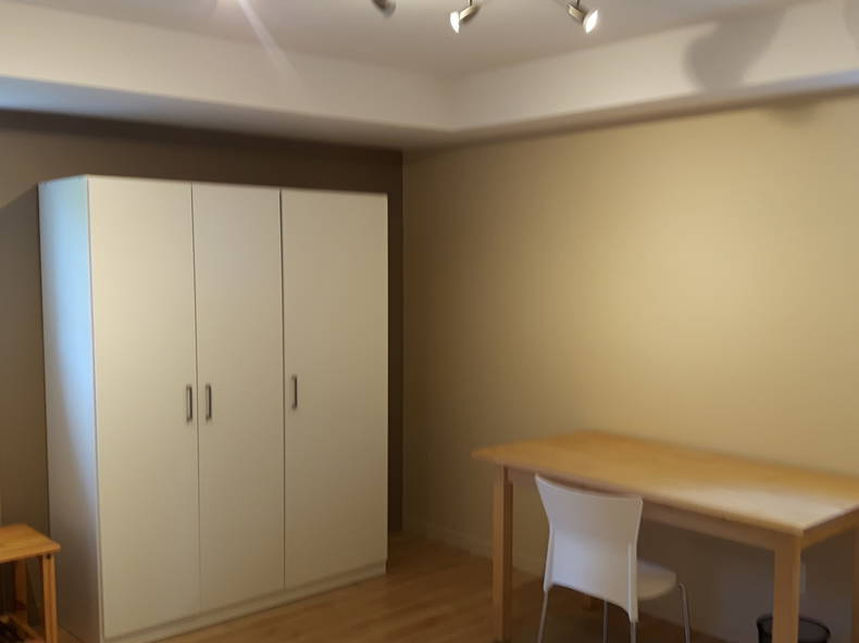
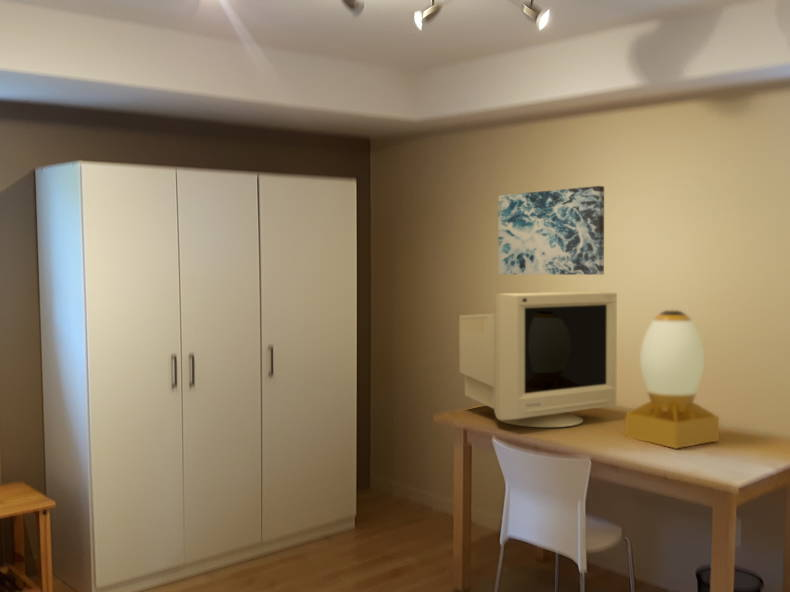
+ monitor [458,290,618,428]
+ desk lamp [625,308,720,450]
+ wall art [497,185,605,276]
